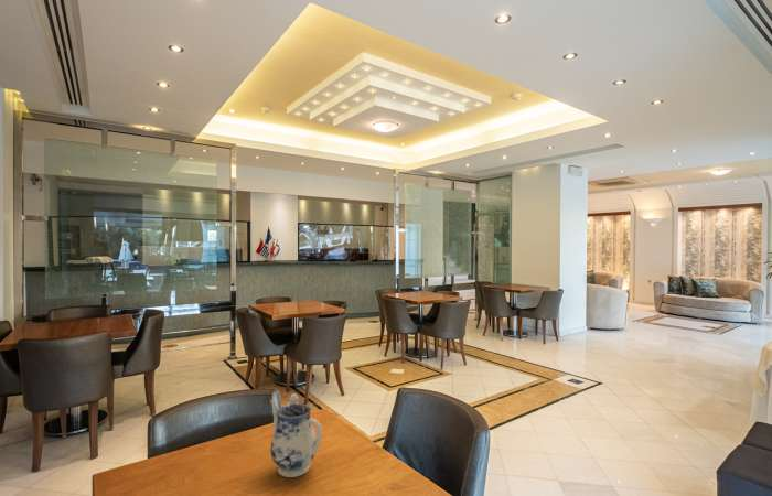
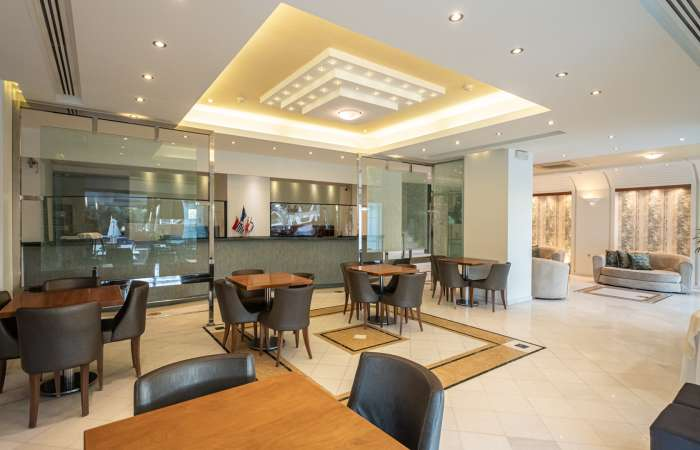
- teapot [269,392,323,478]
